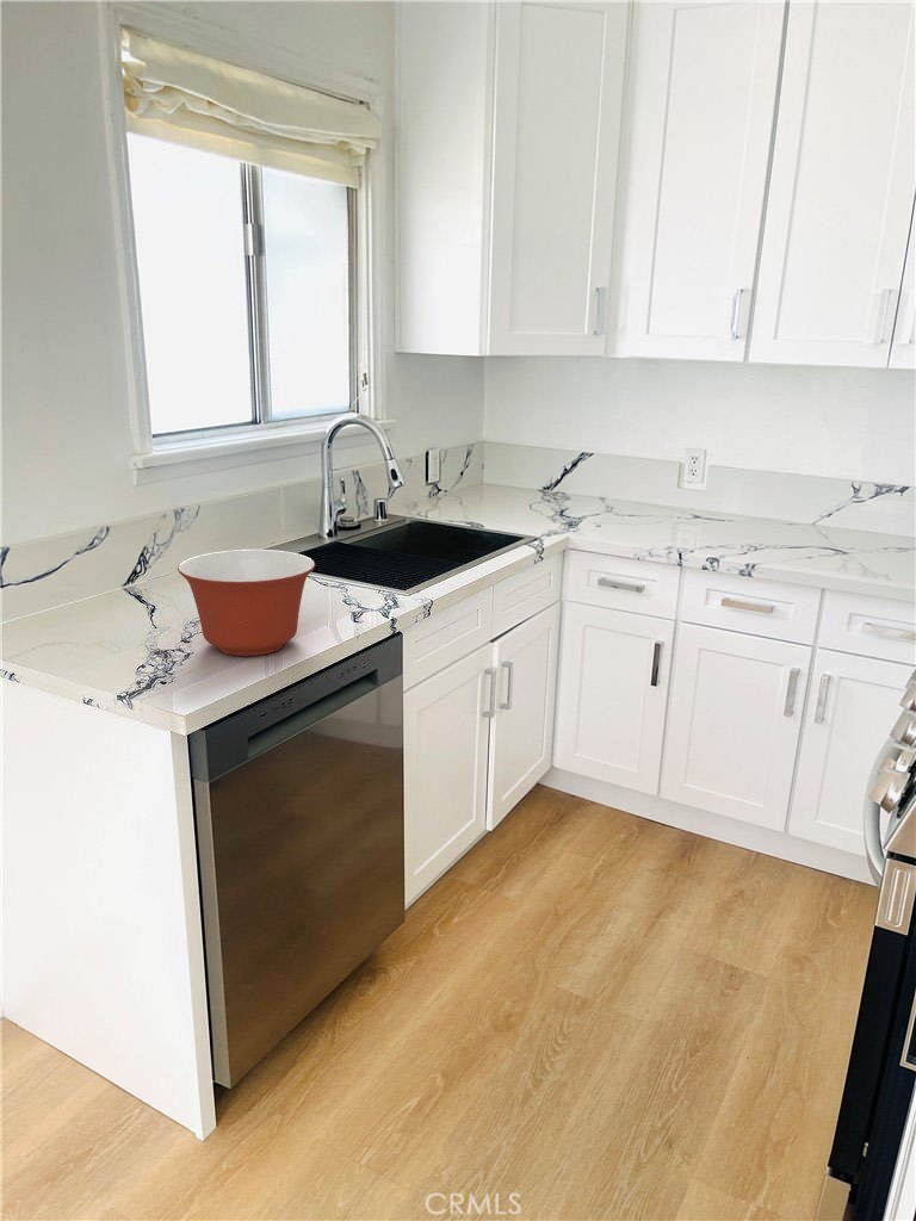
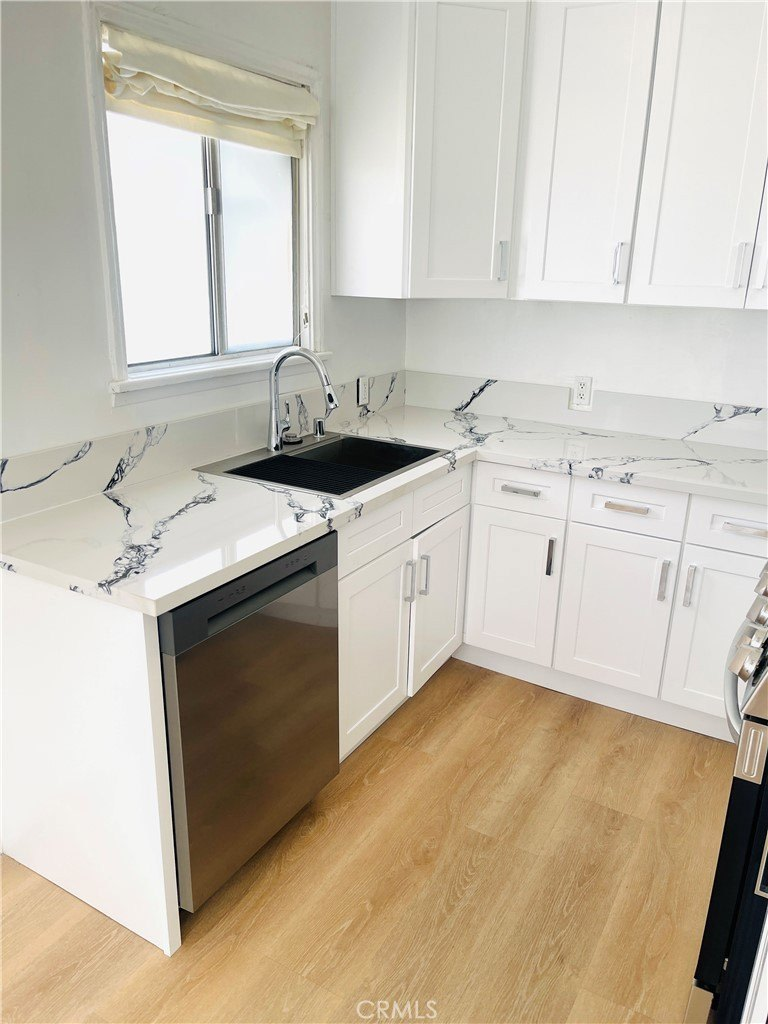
- mixing bowl [177,548,316,657]
